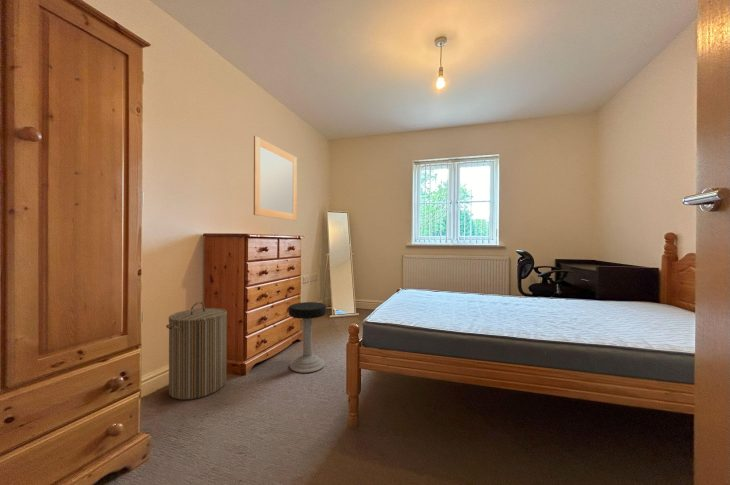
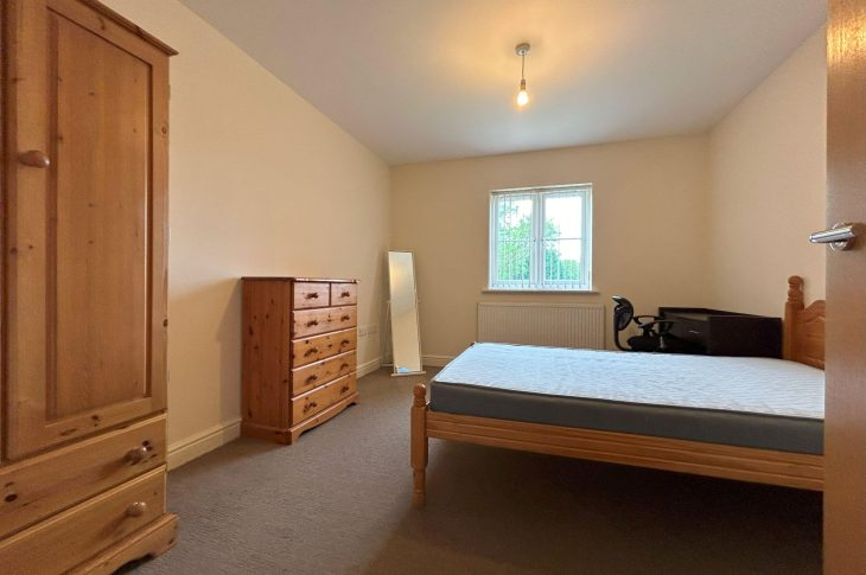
- laundry hamper [165,301,228,401]
- home mirror [253,135,298,222]
- stool [288,301,327,374]
